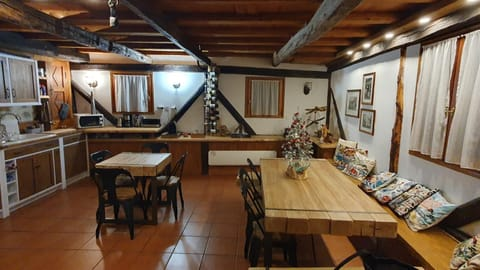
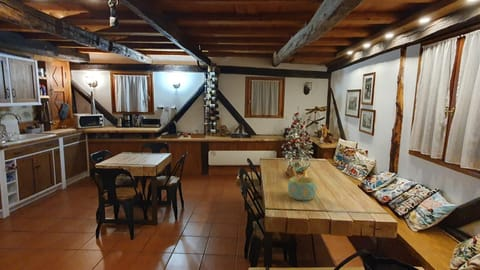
+ bowl [287,176,317,201]
